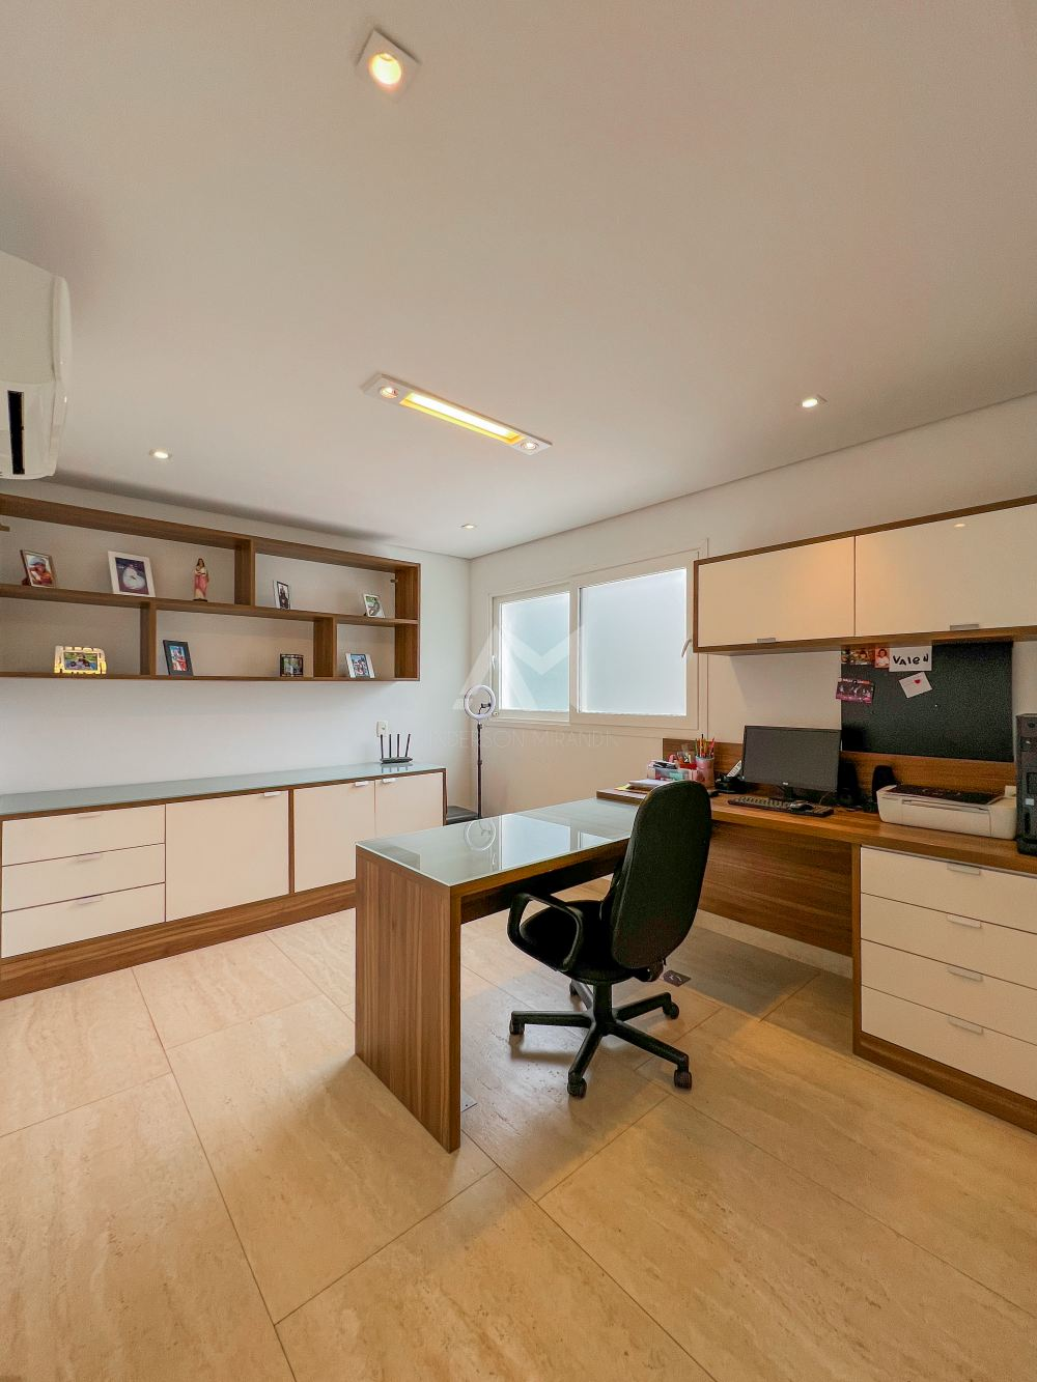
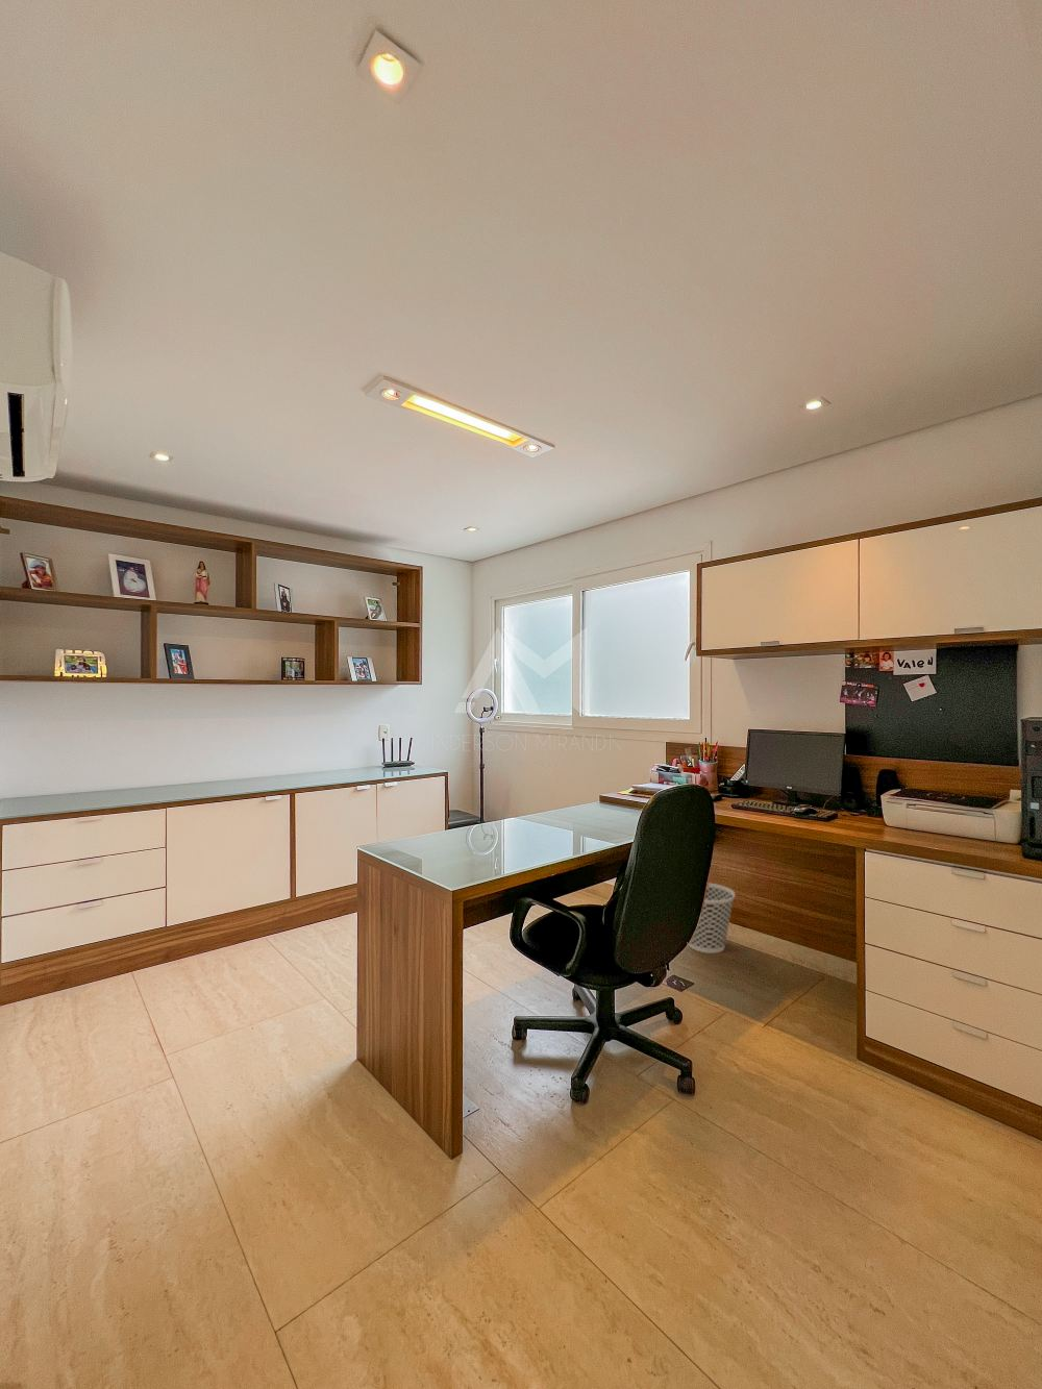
+ wastebasket [687,881,736,954]
